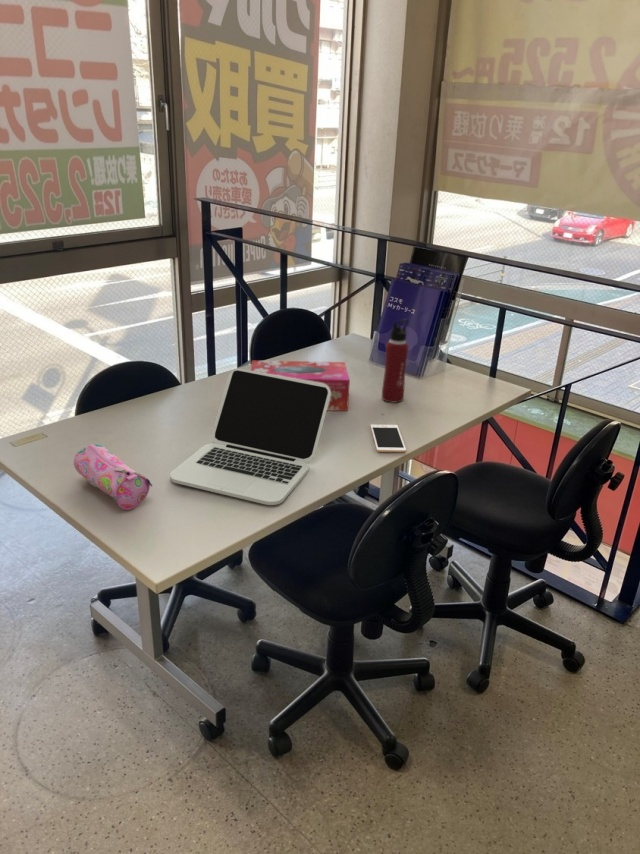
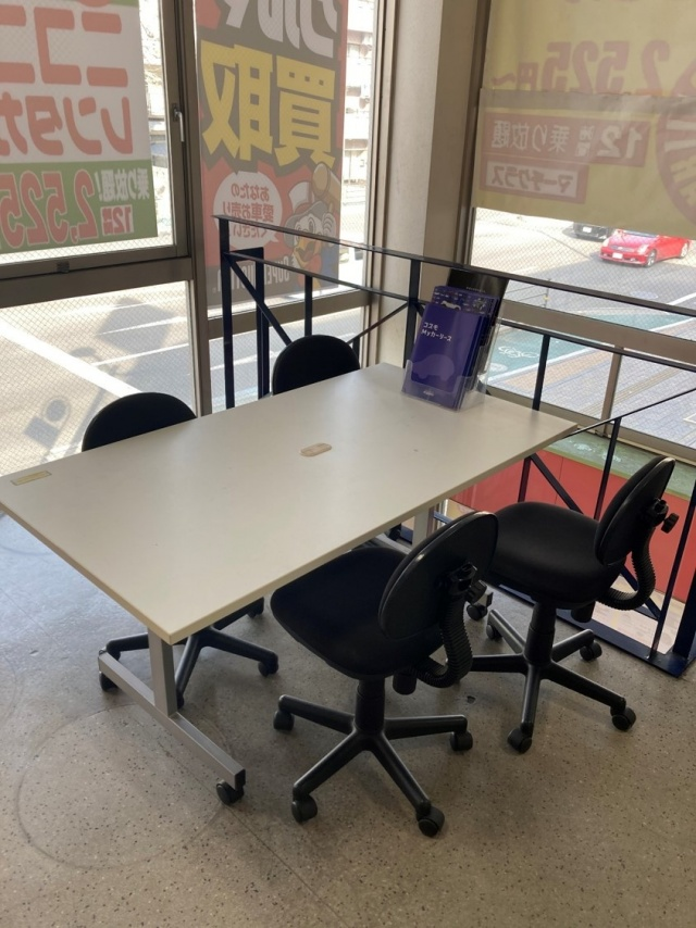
- cell phone [369,424,407,453]
- tissue box [250,360,351,412]
- water bottle [381,318,410,404]
- laptop [169,368,331,506]
- pencil case [73,443,153,511]
